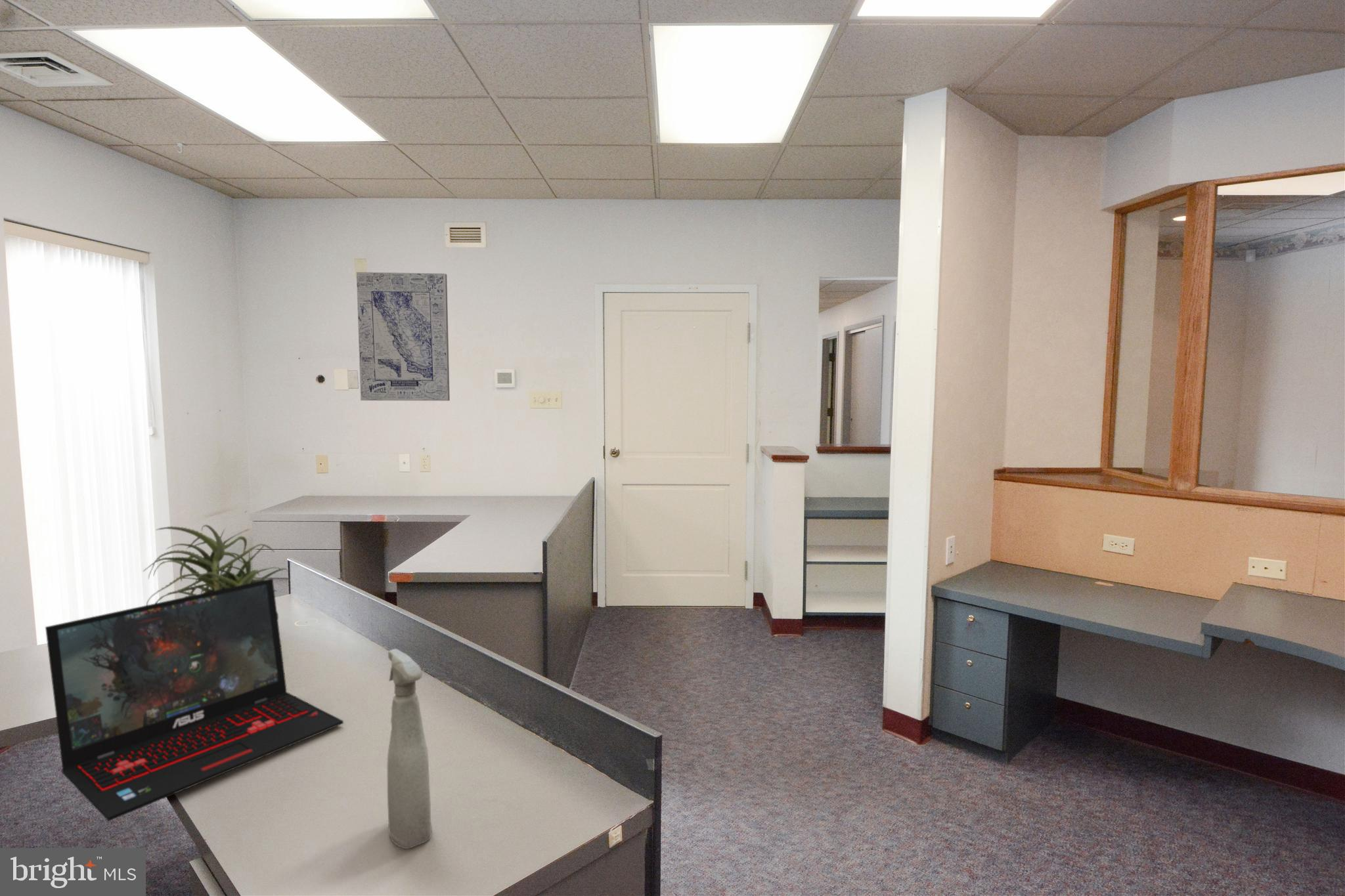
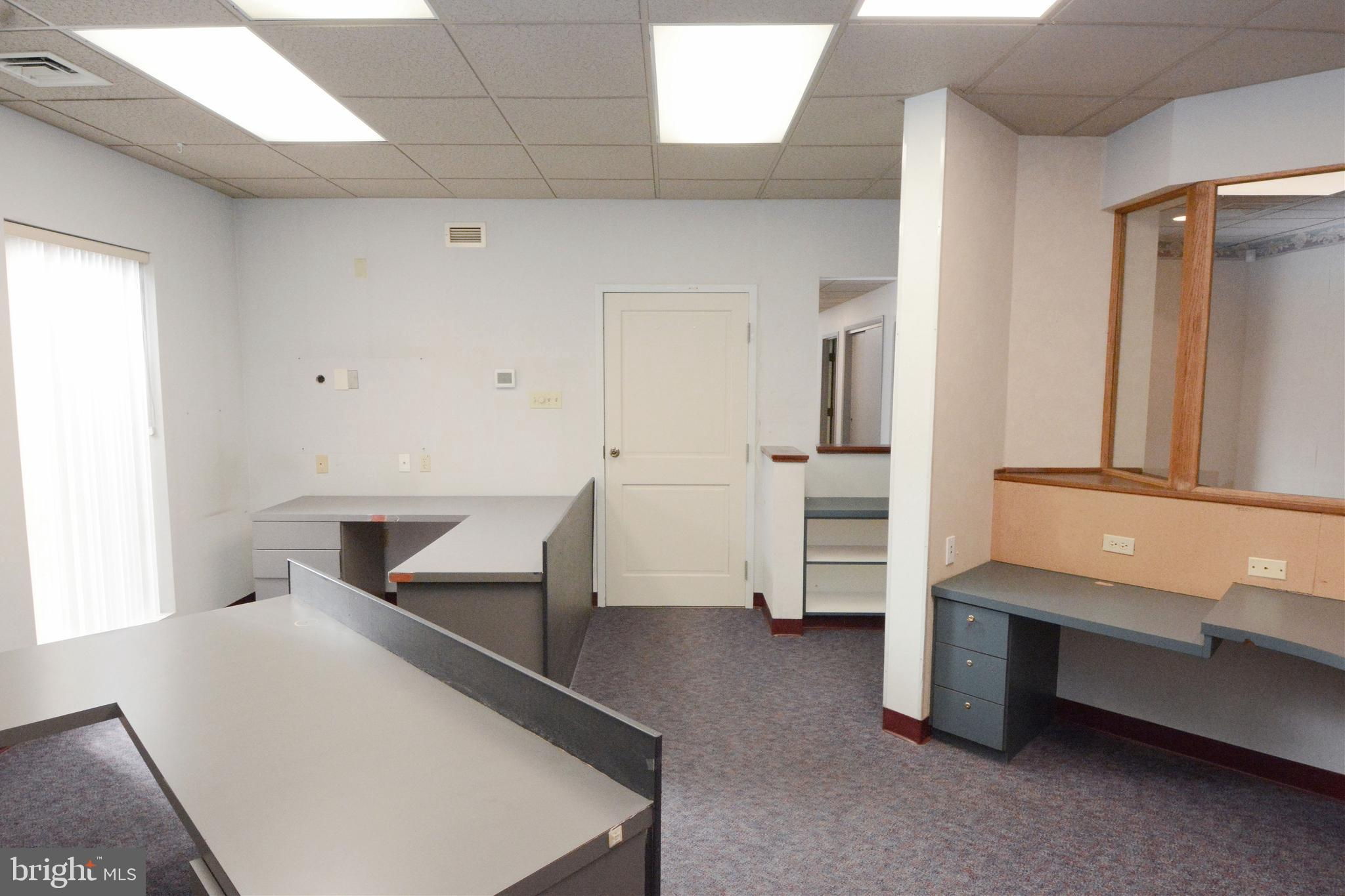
- wall art [356,272,451,402]
- laptop [45,578,344,822]
- potted plant [142,524,288,620]
- spray bottle [387,649,432,849]
